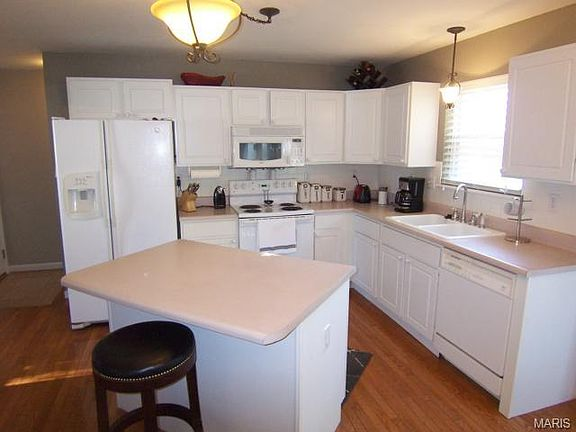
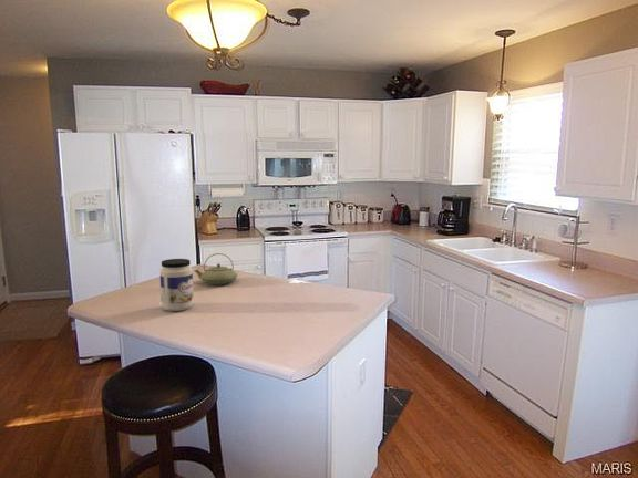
+ teapot [194,252,239,287]
+ jar [158,258,195,312]
